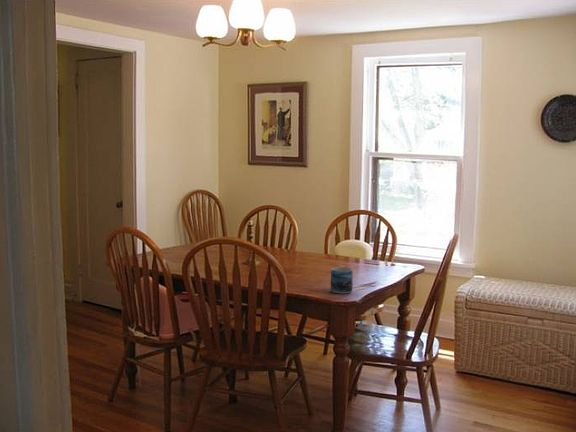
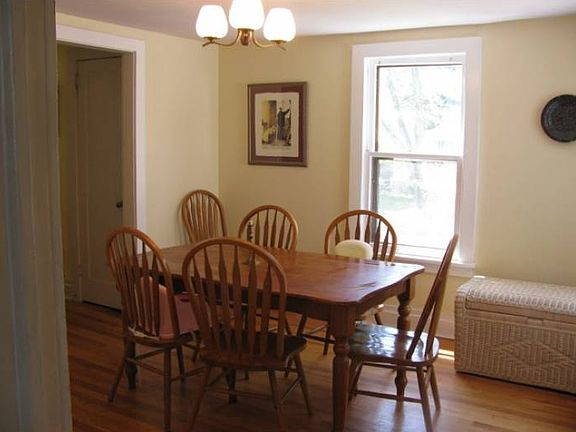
- mug [330,266,354,294]
